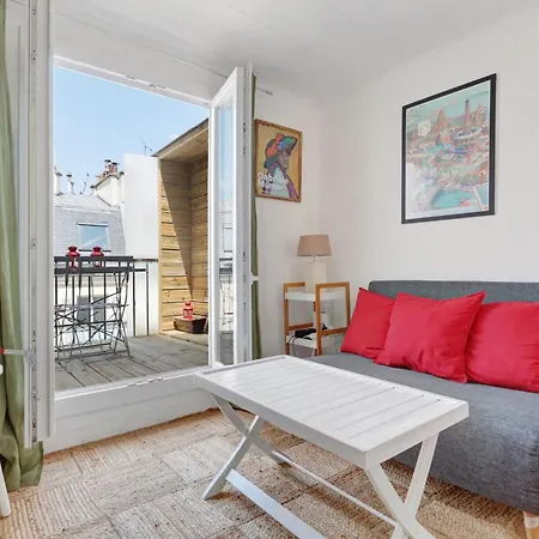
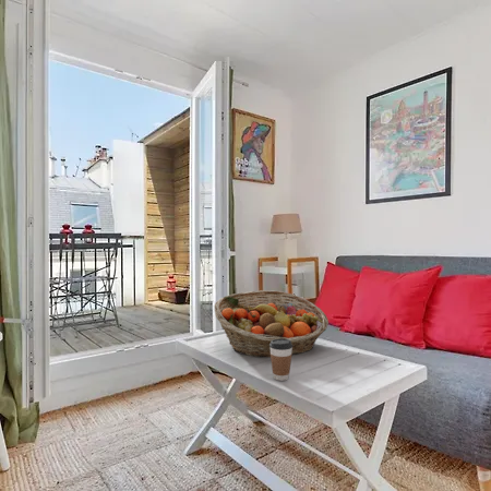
+ fruit basket [213,289,330,358]
+ coffee cup [270,338,292,382]
